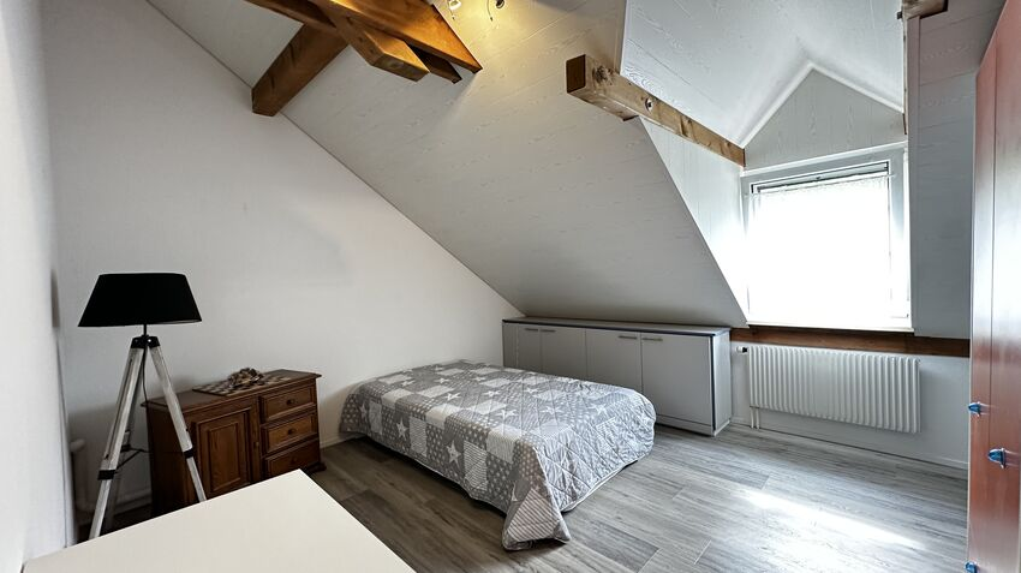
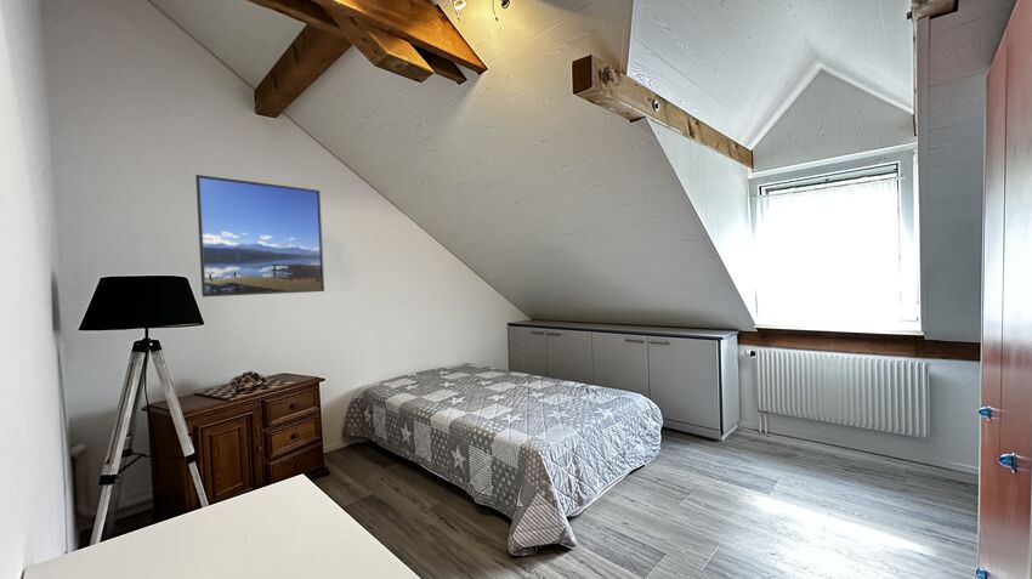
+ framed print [194,174,325,297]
